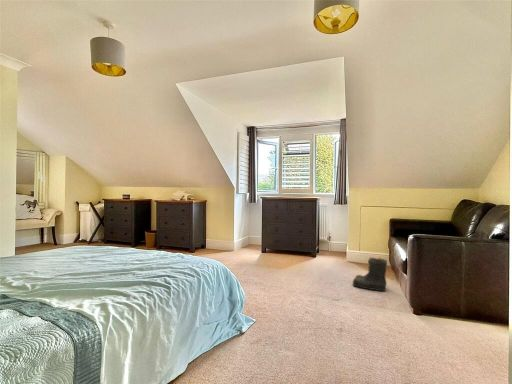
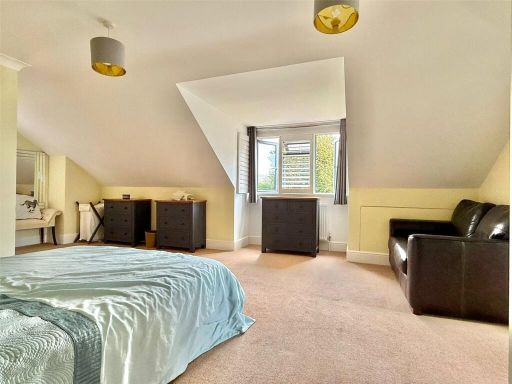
- boots [352,257,388,292]
